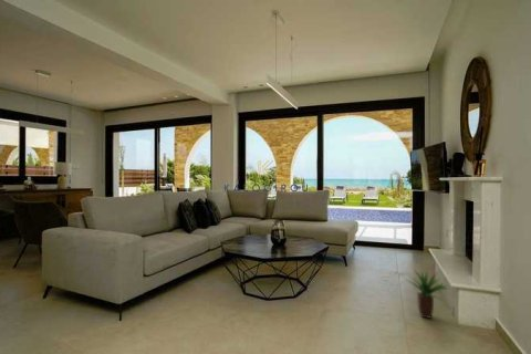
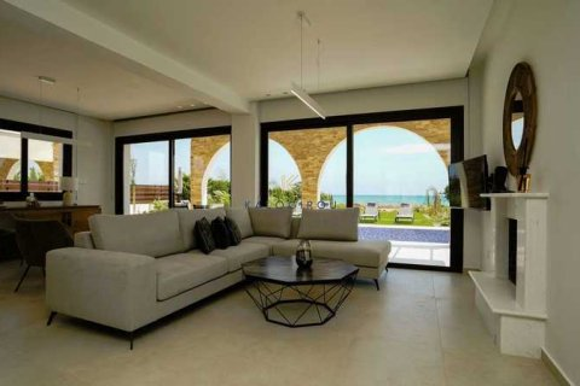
- potted plant [404,269,449,320]
